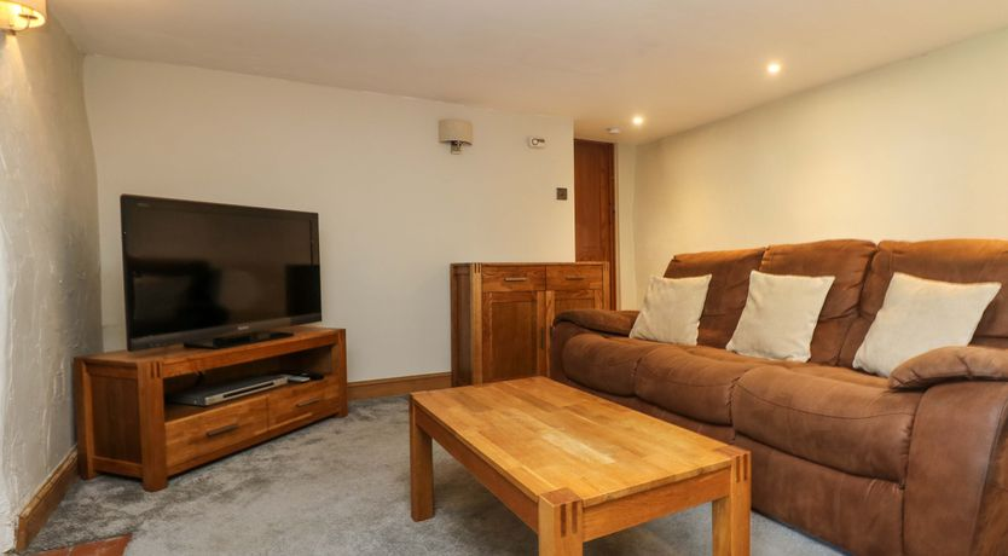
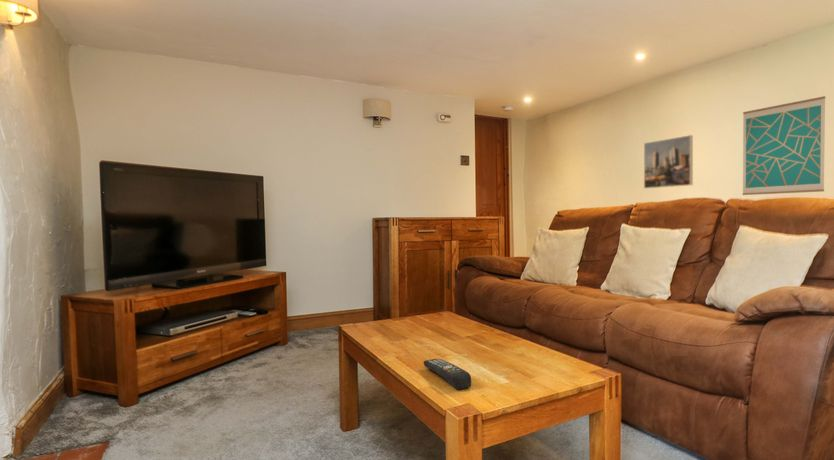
+ remote control [423,358,472,390]
+ wall art [741,95,826,196]
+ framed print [643,134,694,189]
